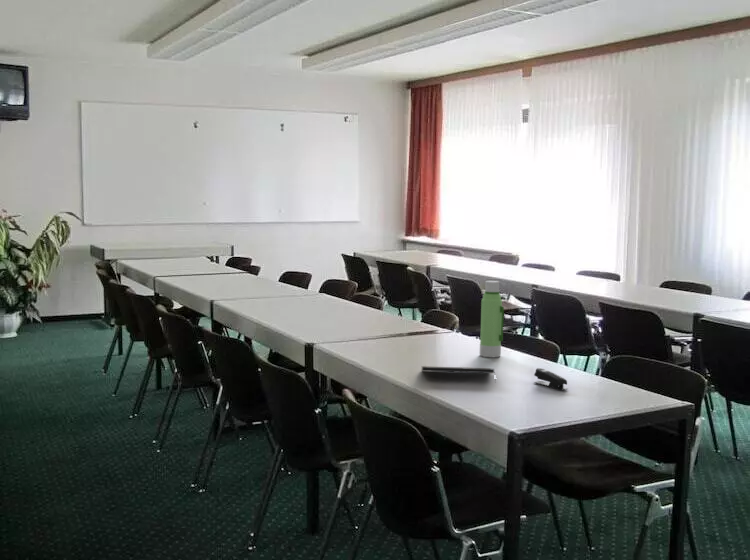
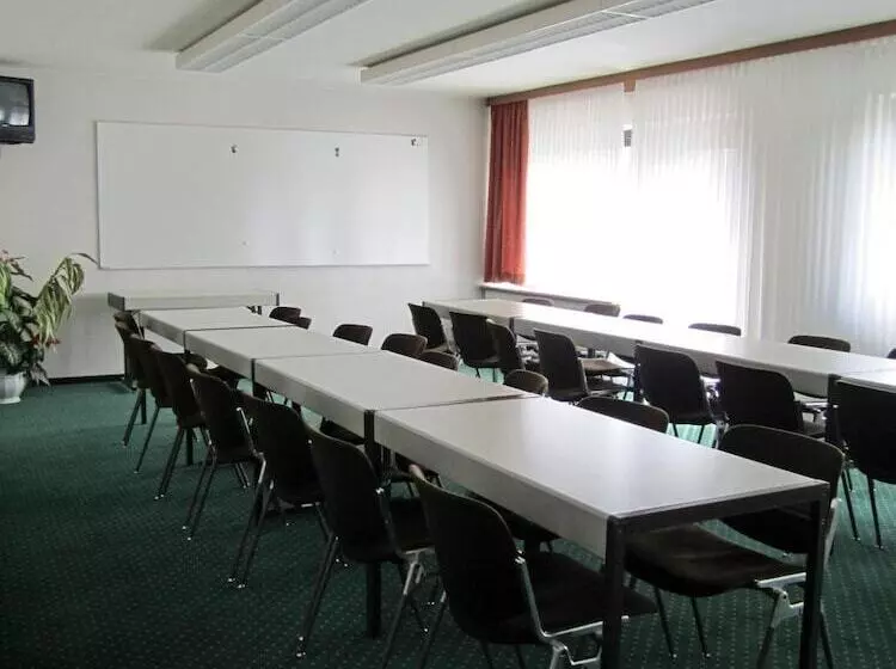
- stapler [533,367,569,391]
- water bottle [479,280,505,358]
- notepad [420,365,497,383]
